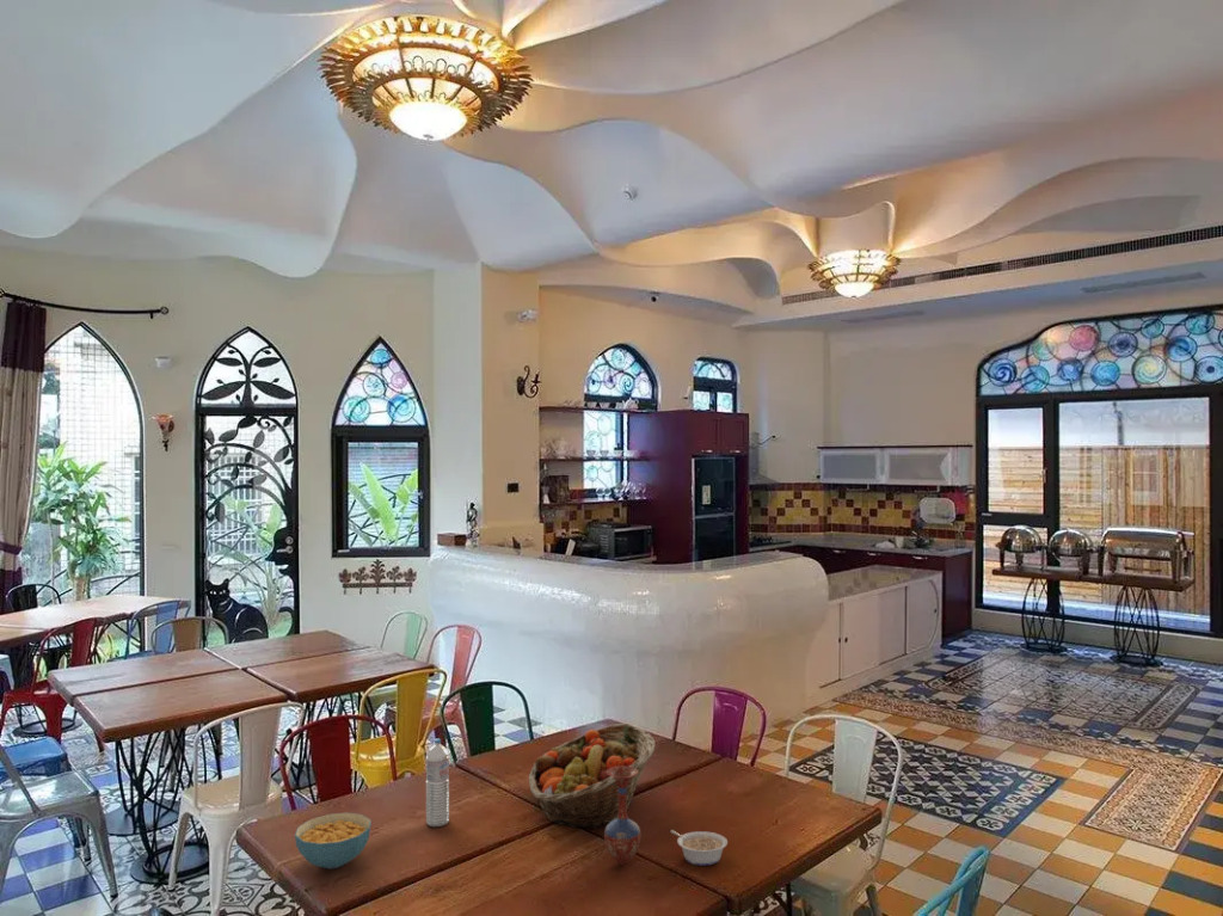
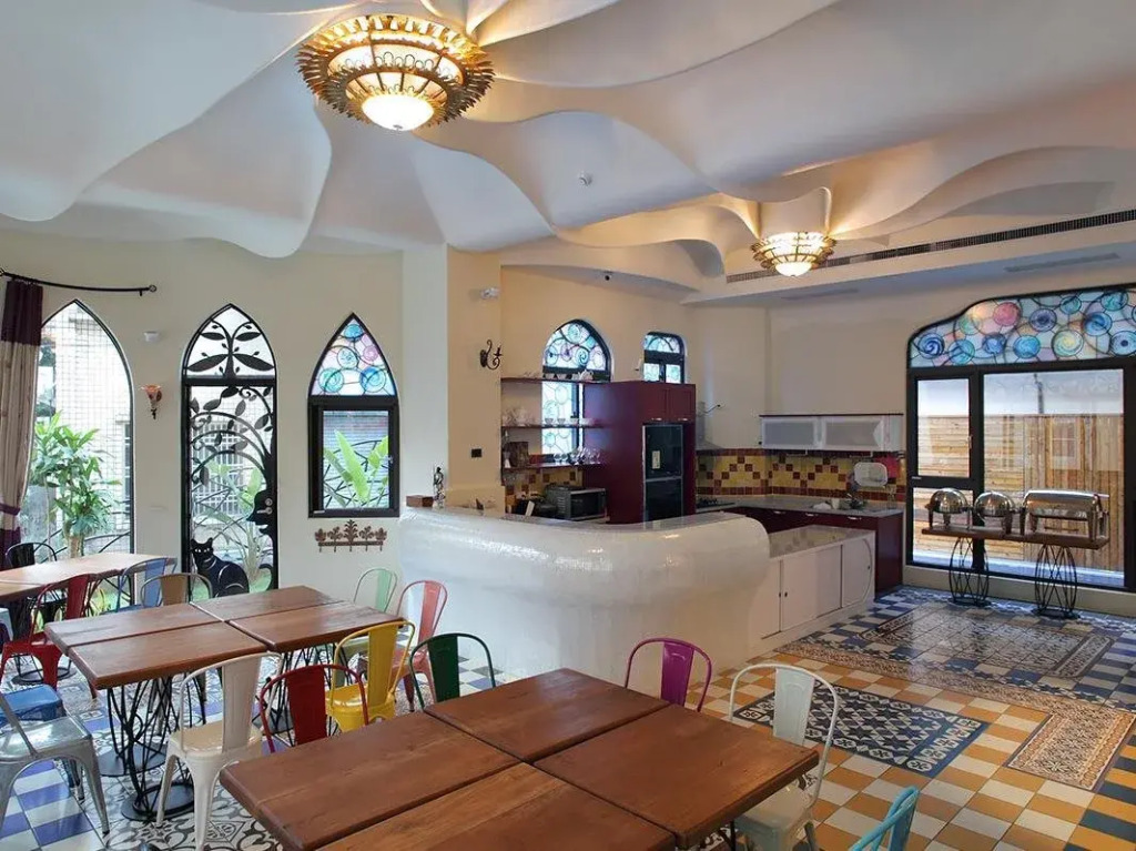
- fruit basket [528,723,657,830]
- legume [669,829,729,867]
- water bottle [425,738,450,828]
- cereal bowl [294,811,373,869]
- vase [603,766,643,866]
